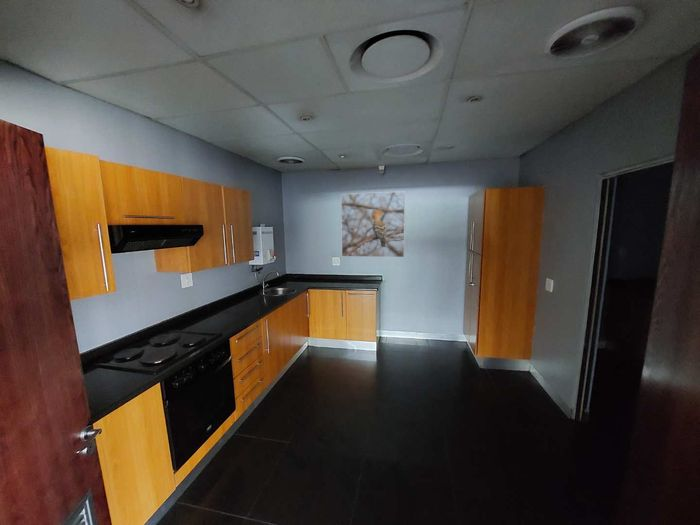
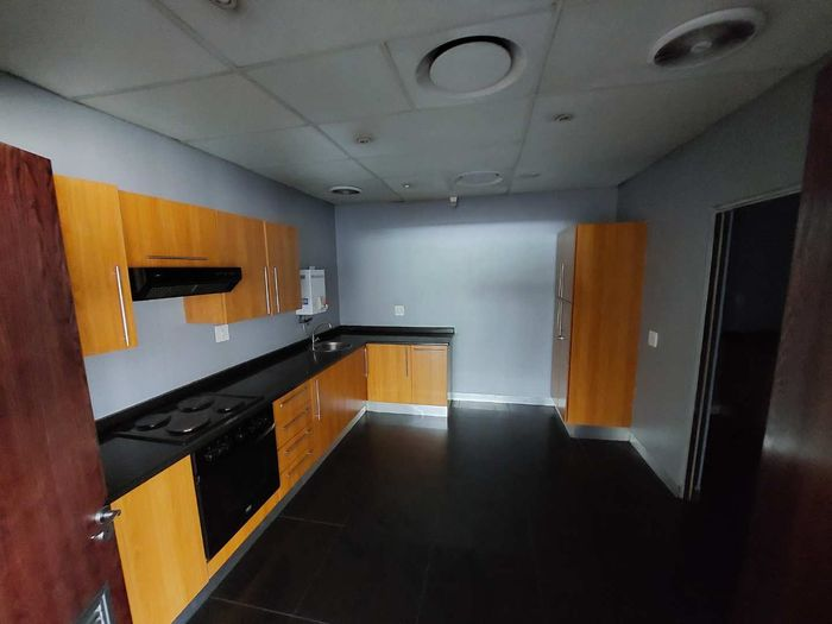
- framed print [340,191,406,258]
